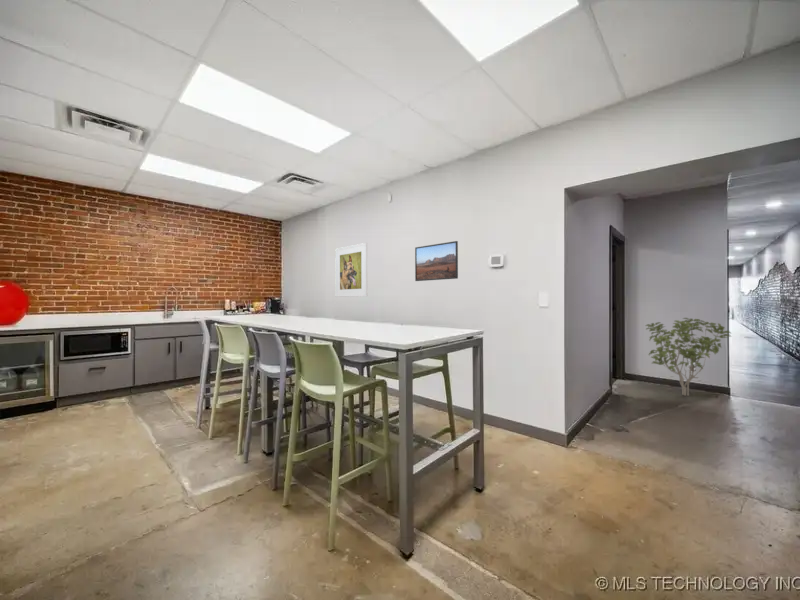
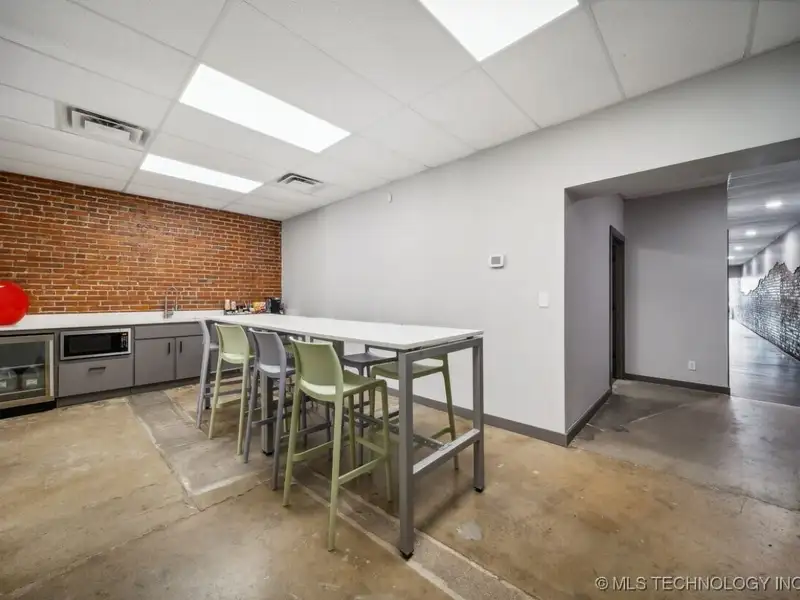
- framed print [414,240,459,282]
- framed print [334,242,368,298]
- shrub [645,317,733,397]
